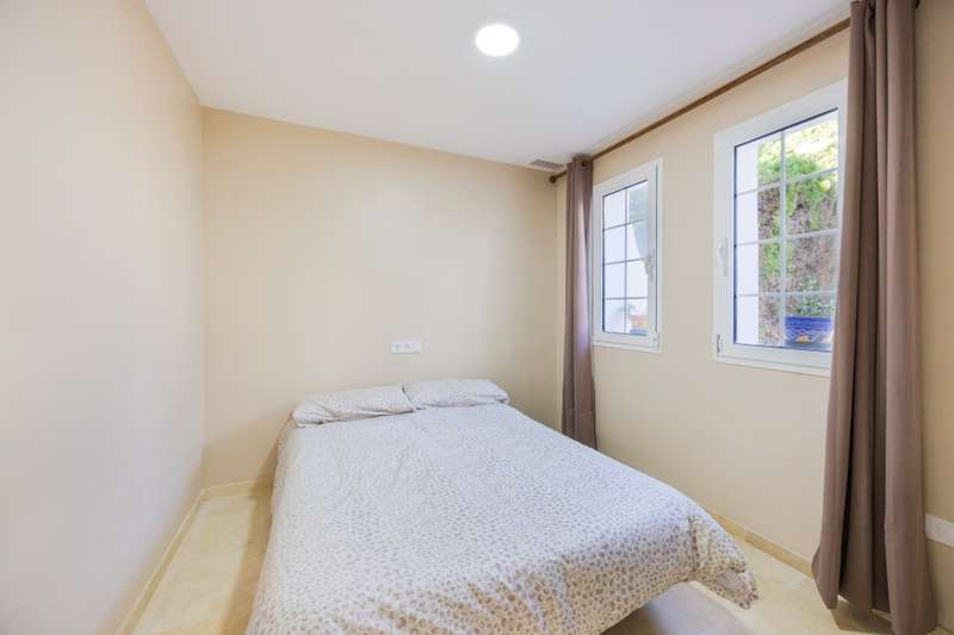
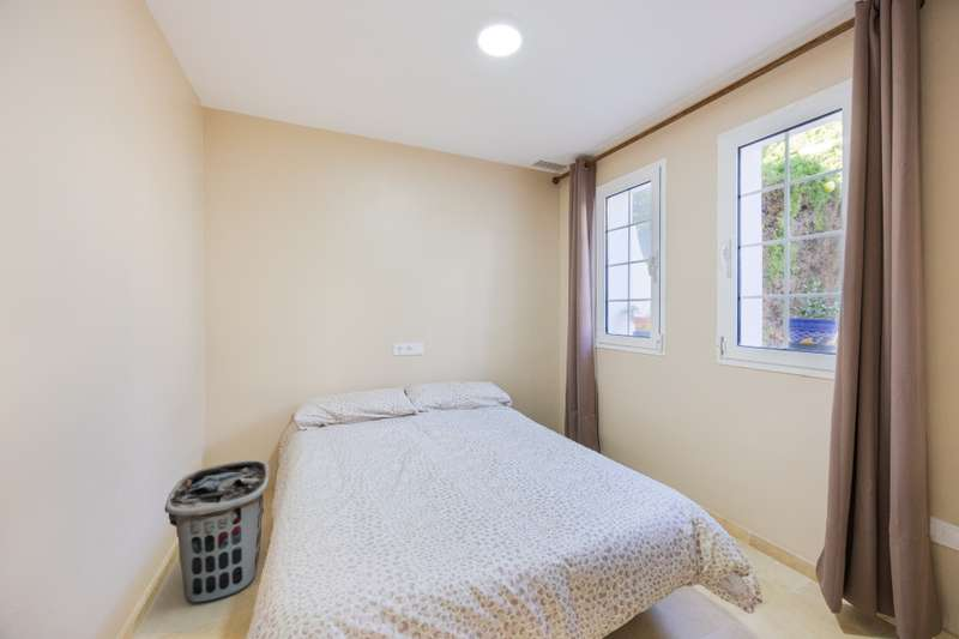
+ clothes hamper [163,459,271,603]
